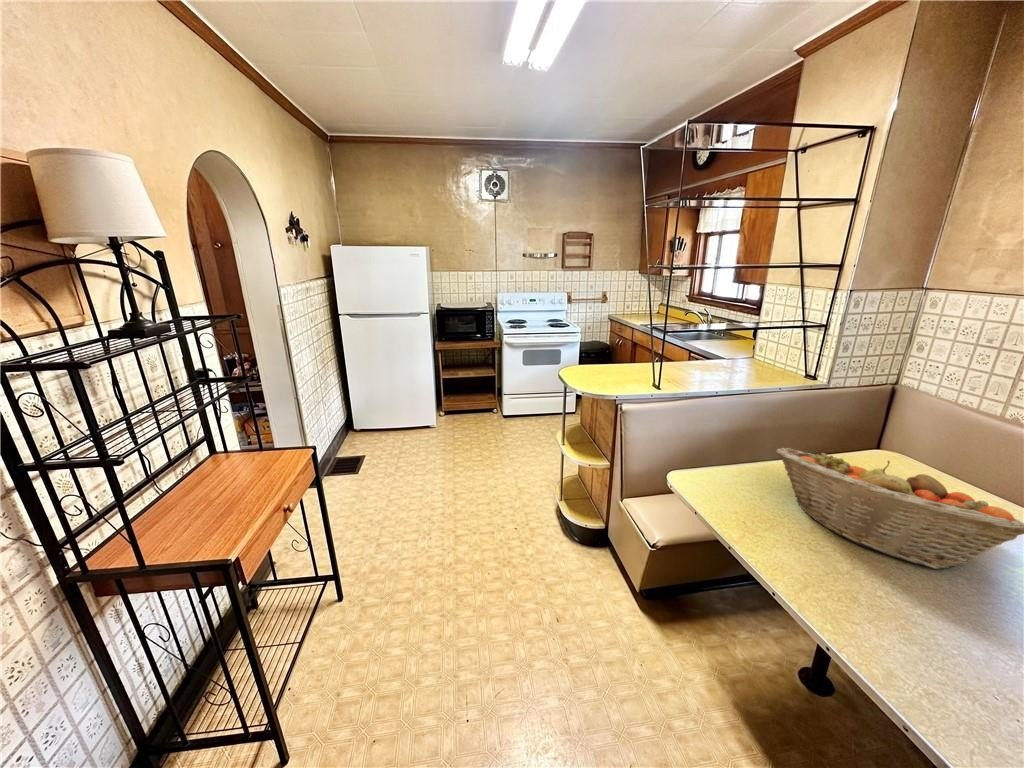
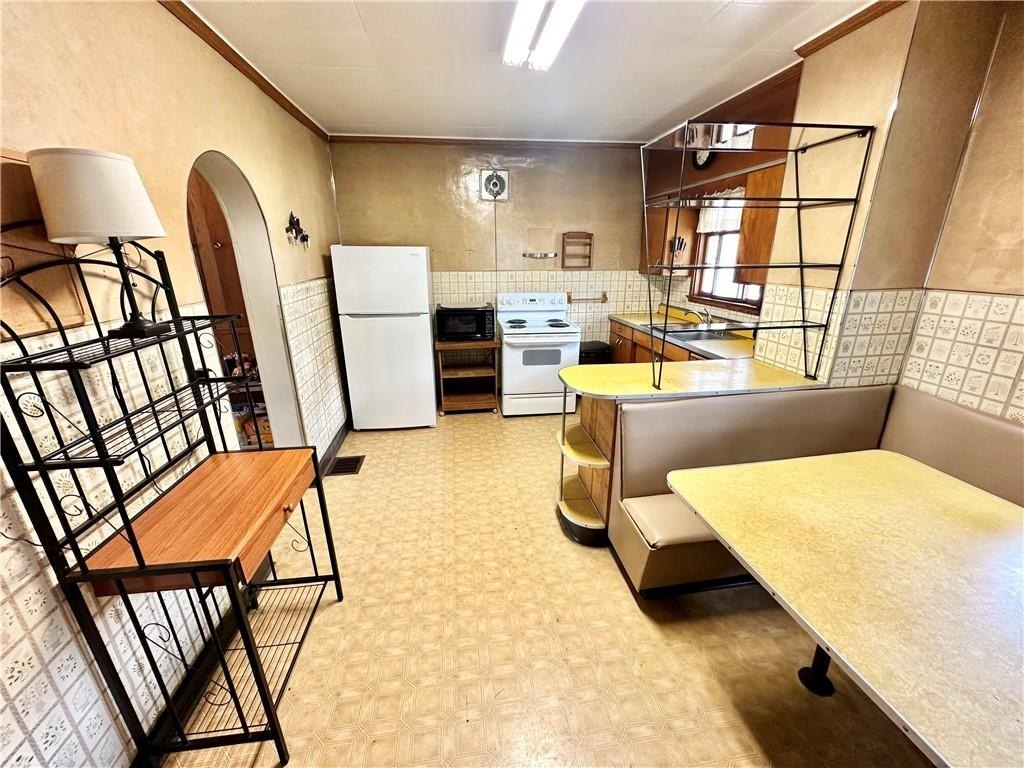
- fruit basket [775,447,1024,570]
